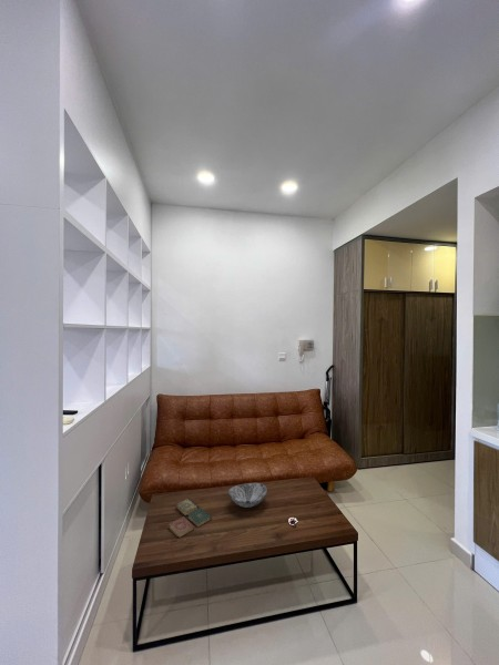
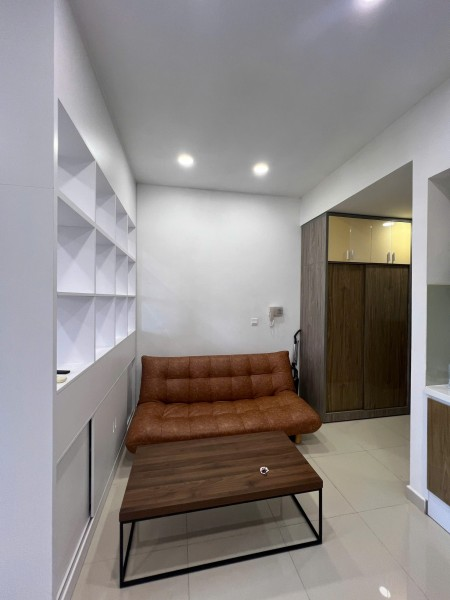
- decorative bowl [227,482,268,509]
- book [167,498,213,538]
